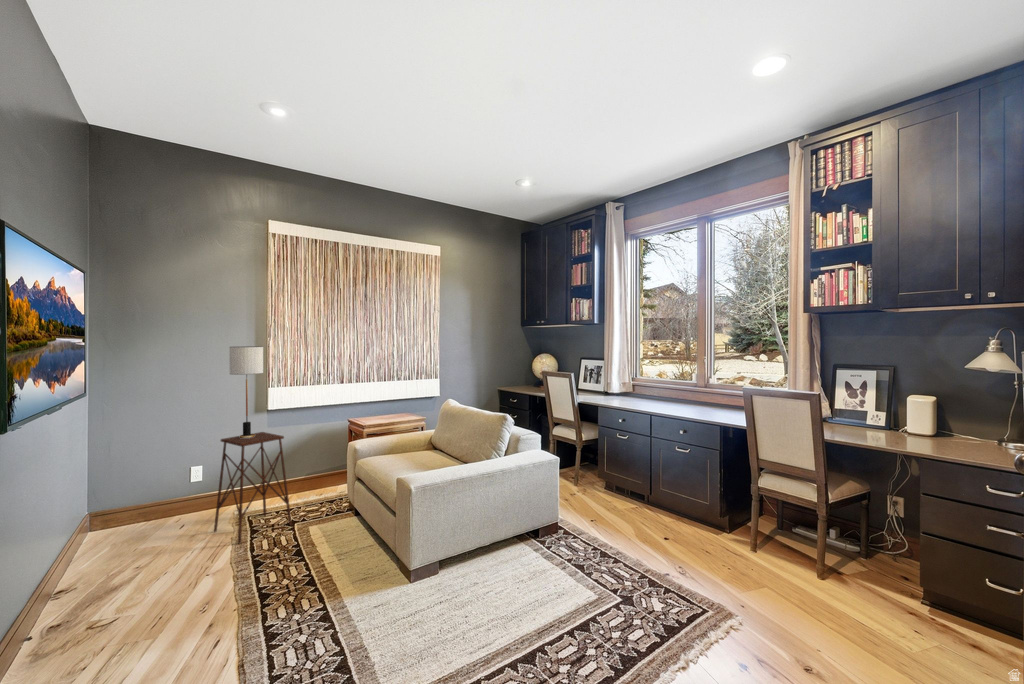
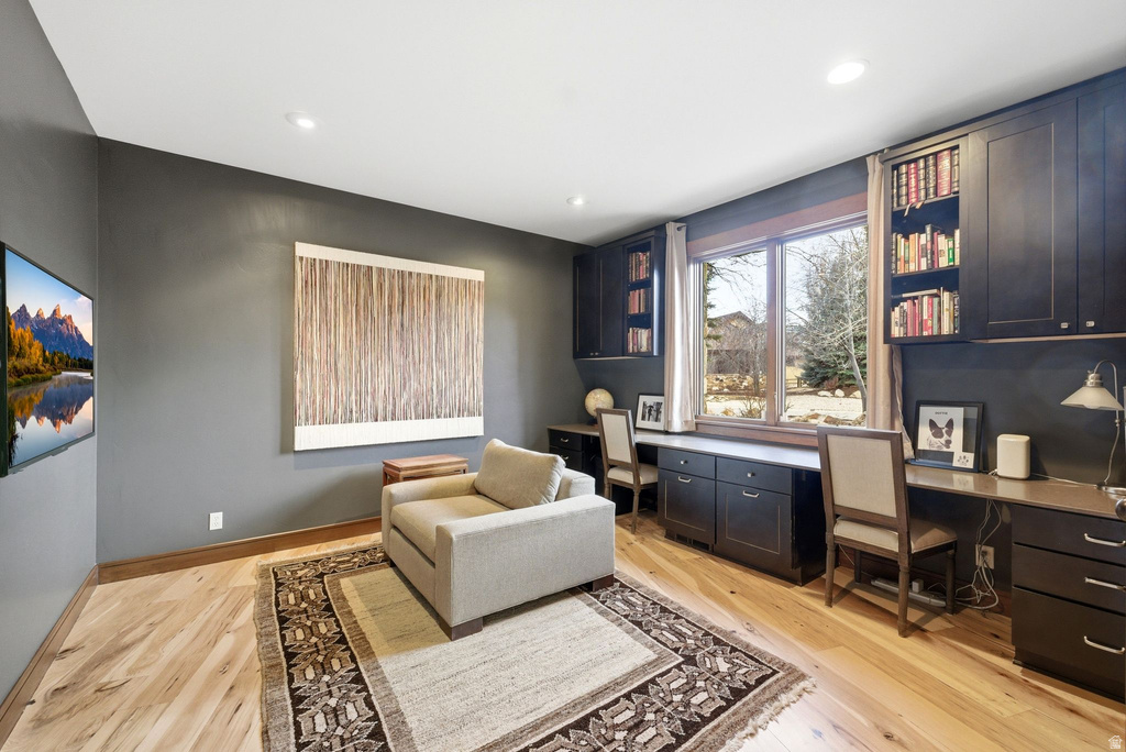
- side table [213,431,293,545]
- table lamp [228,345,264,438]
